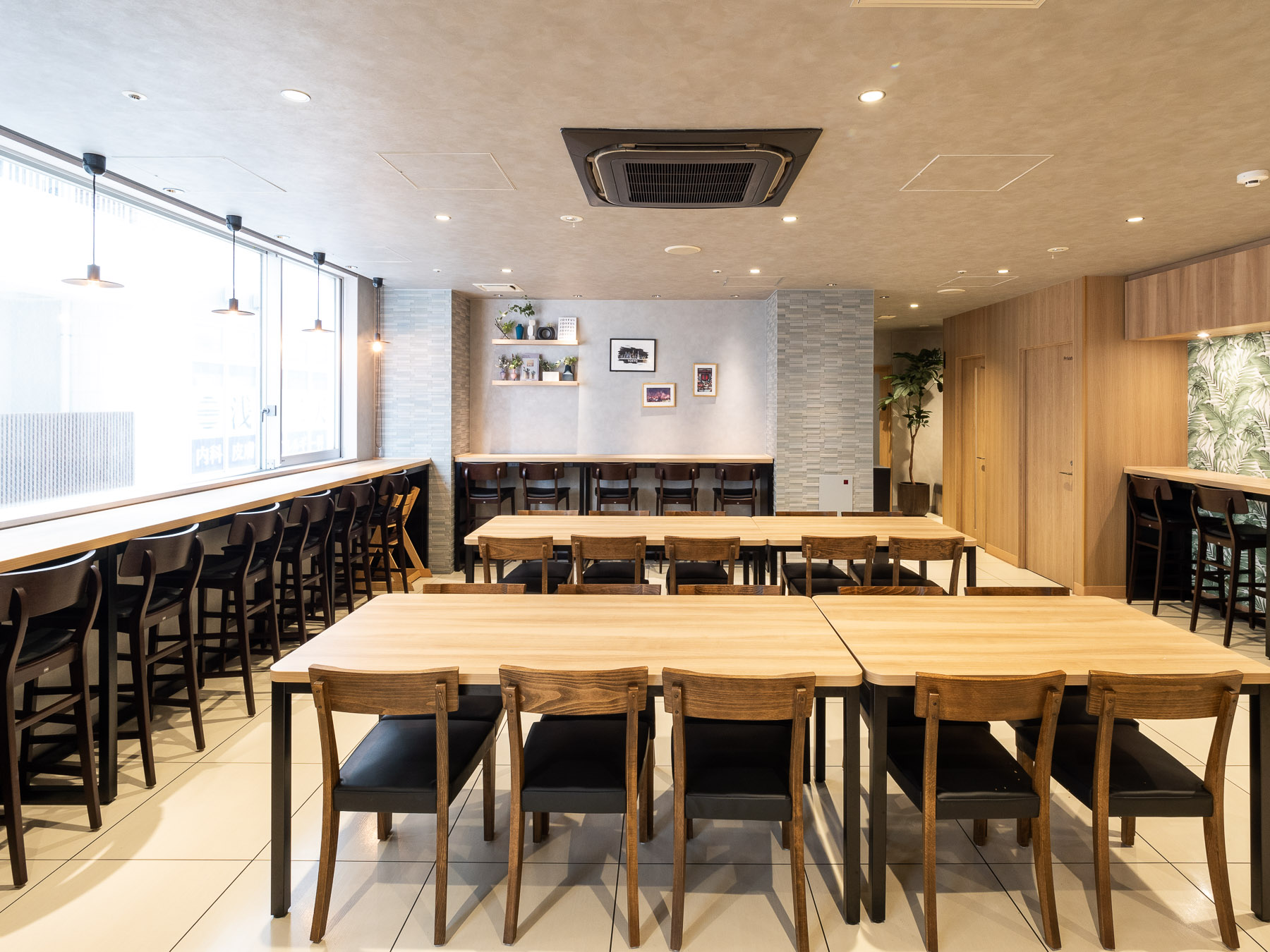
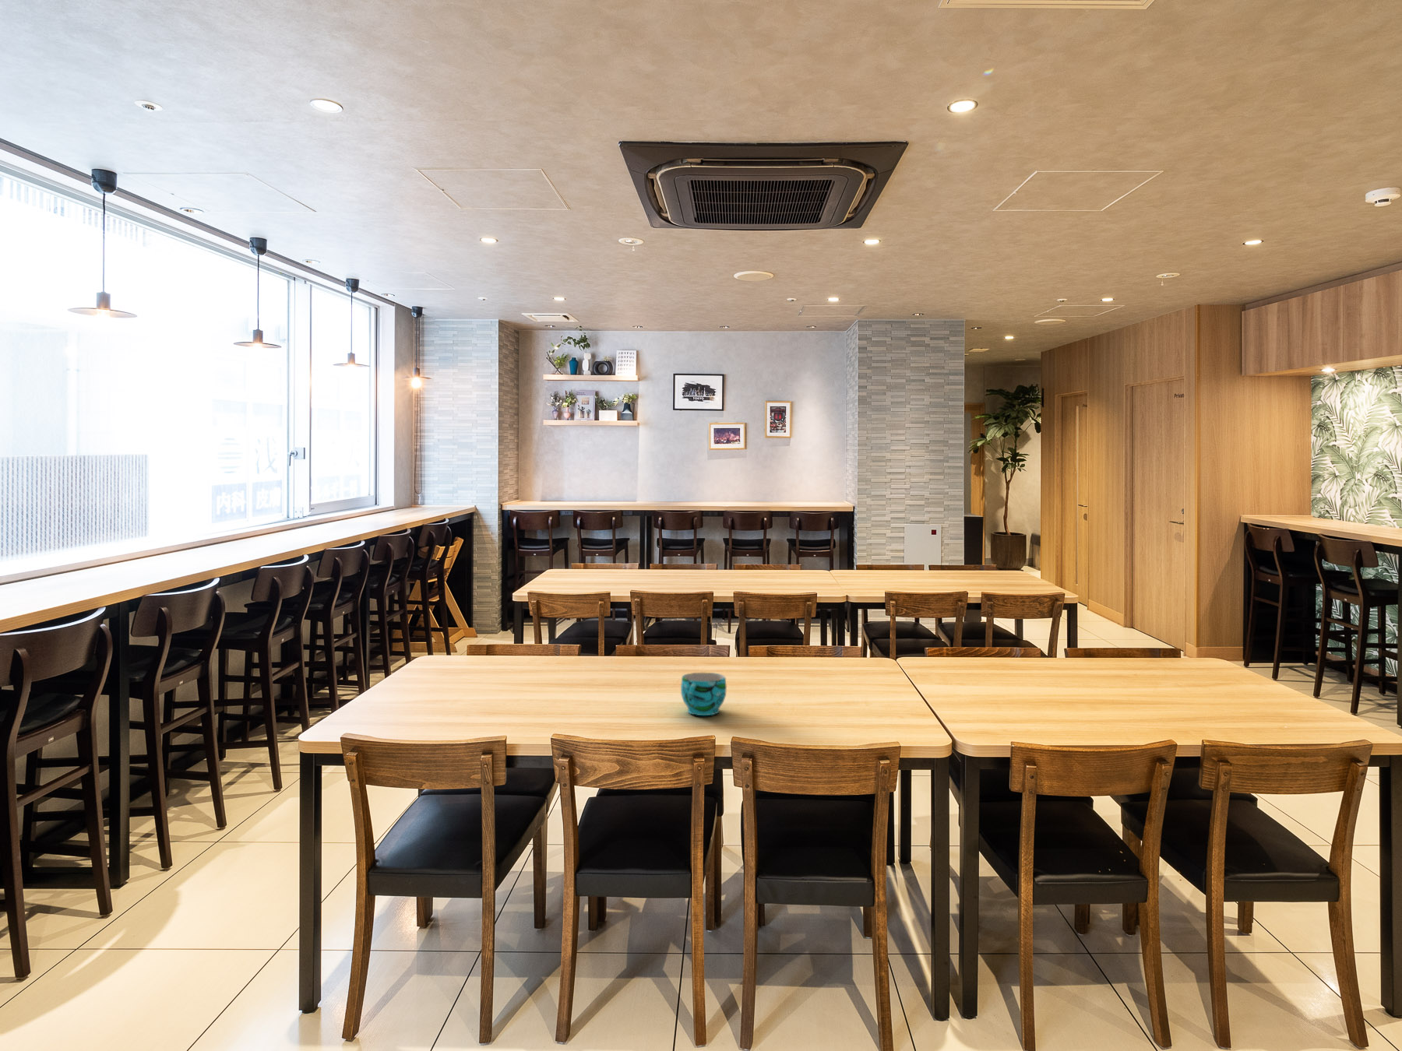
+ cup [680,672,727,716]
